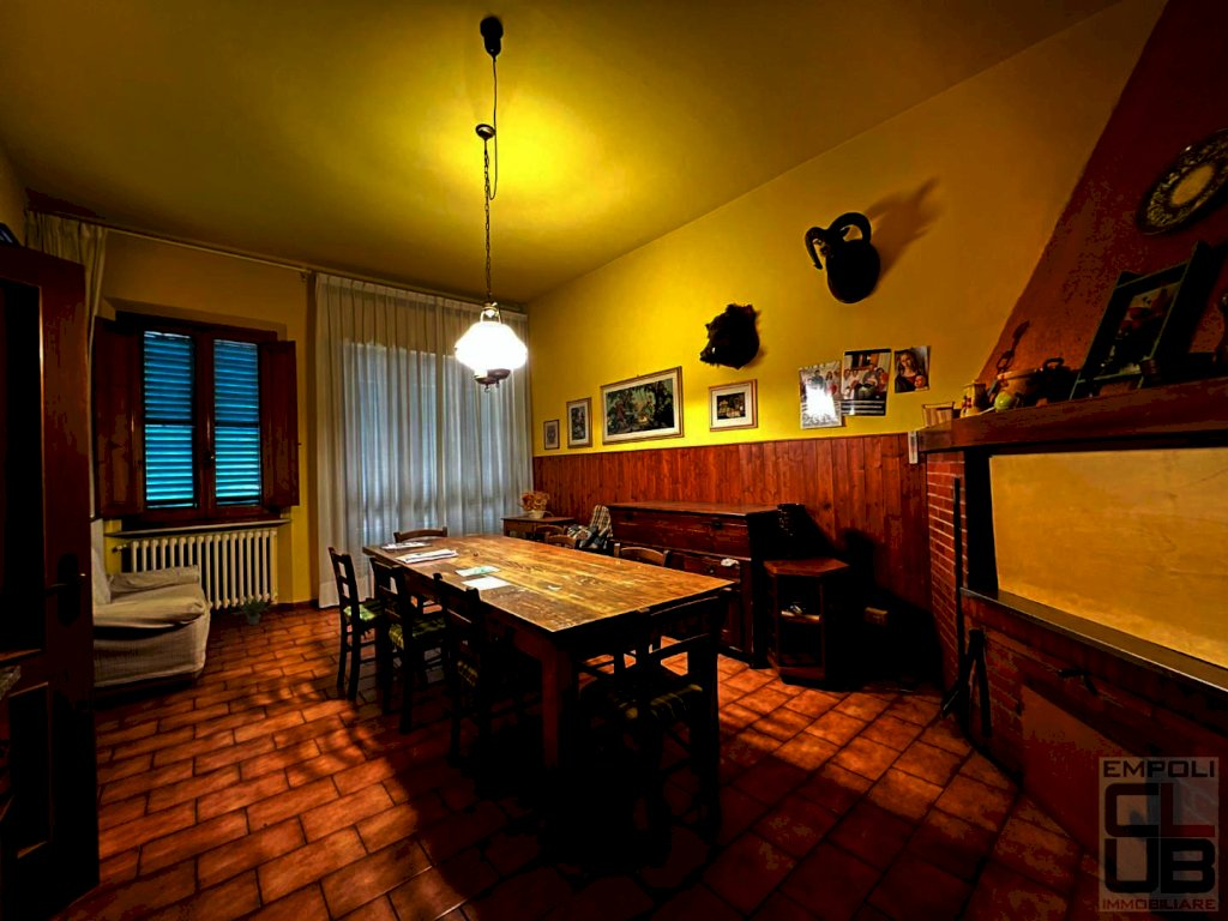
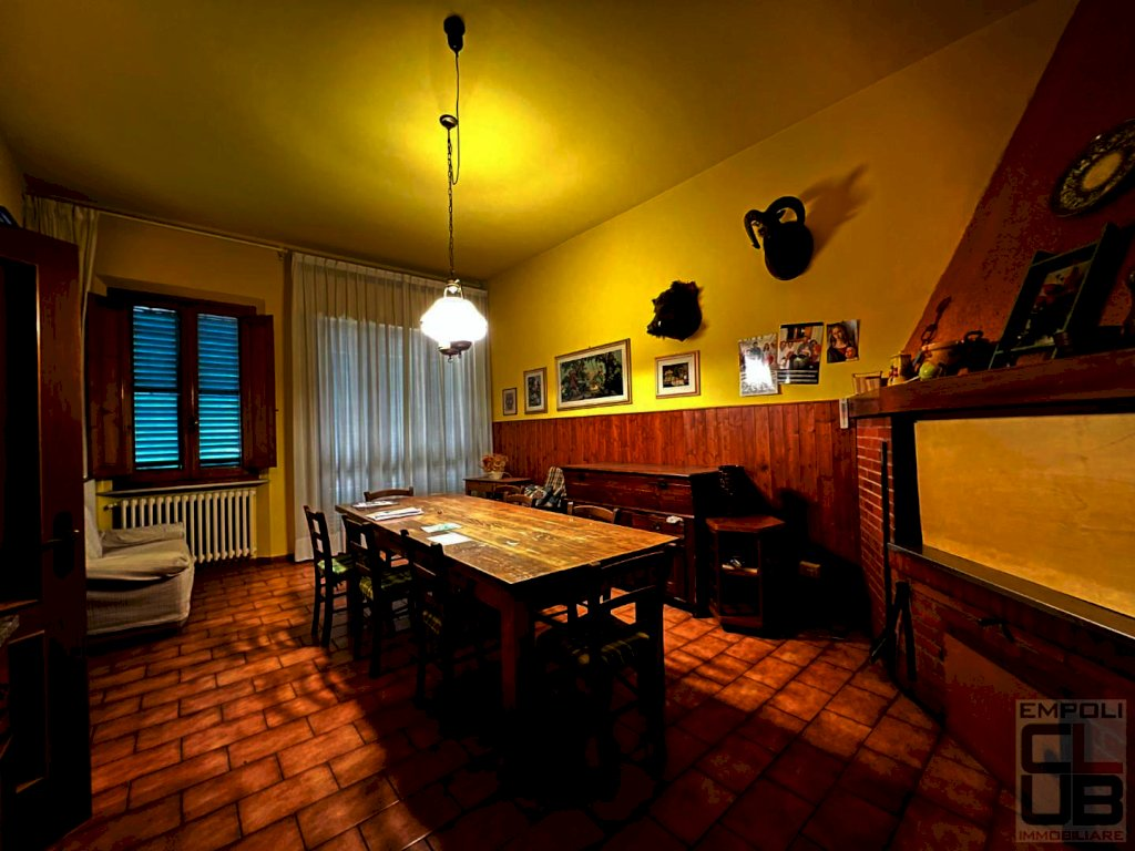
- potted plant [227,591,281,626]
